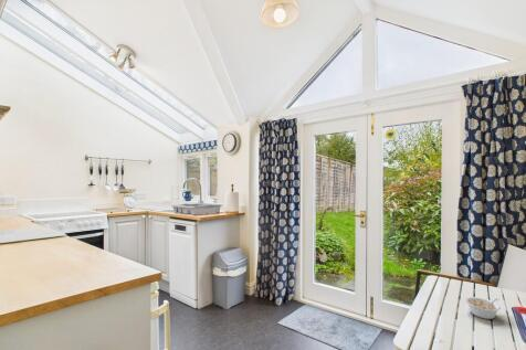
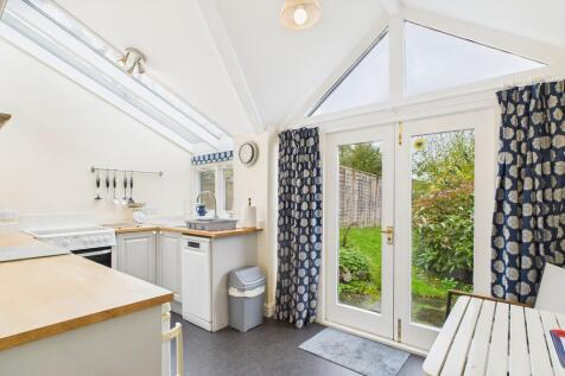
- legume [464,296,502,320]
